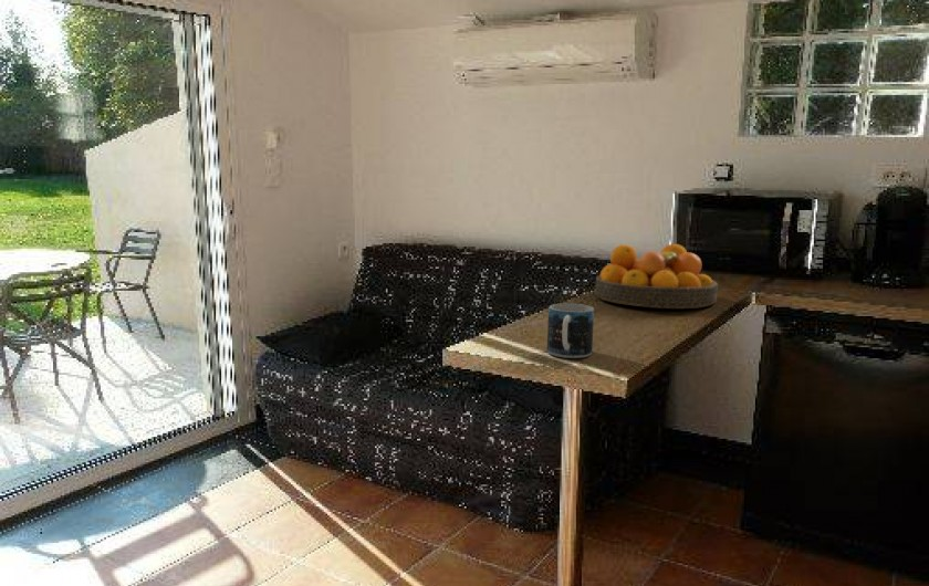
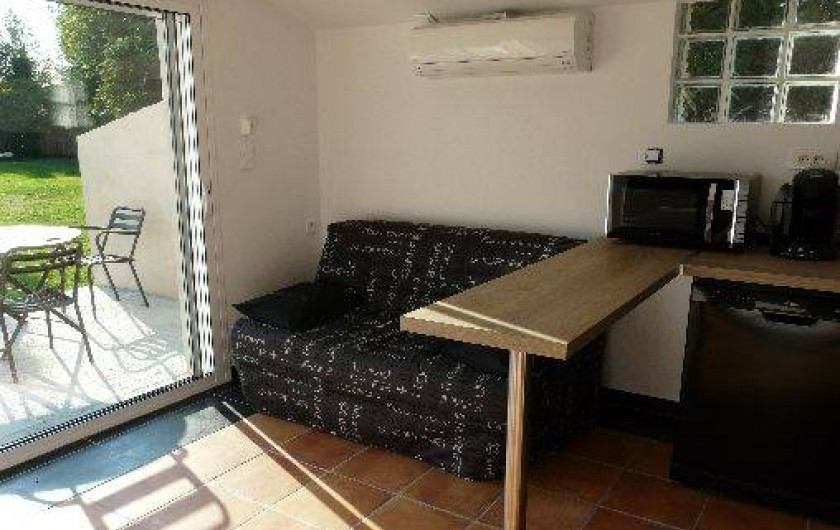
- mug [546,303,595,359]
- fruit bowl [594,243,719,310]
